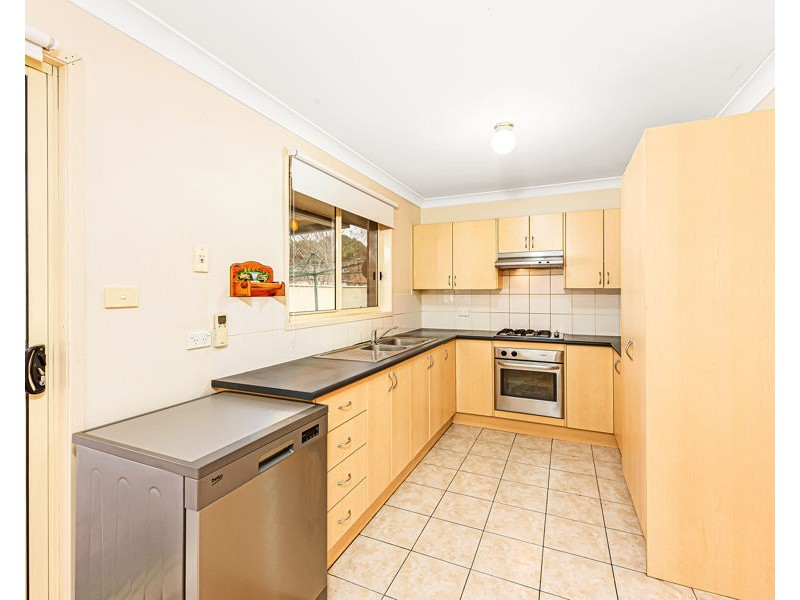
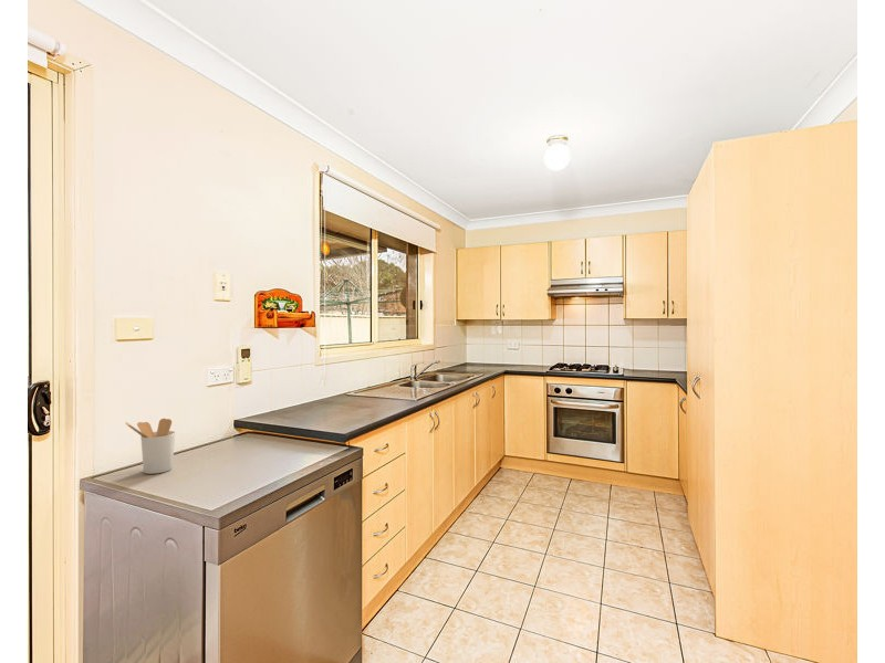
+ utensil holder [125,418,176,475]
